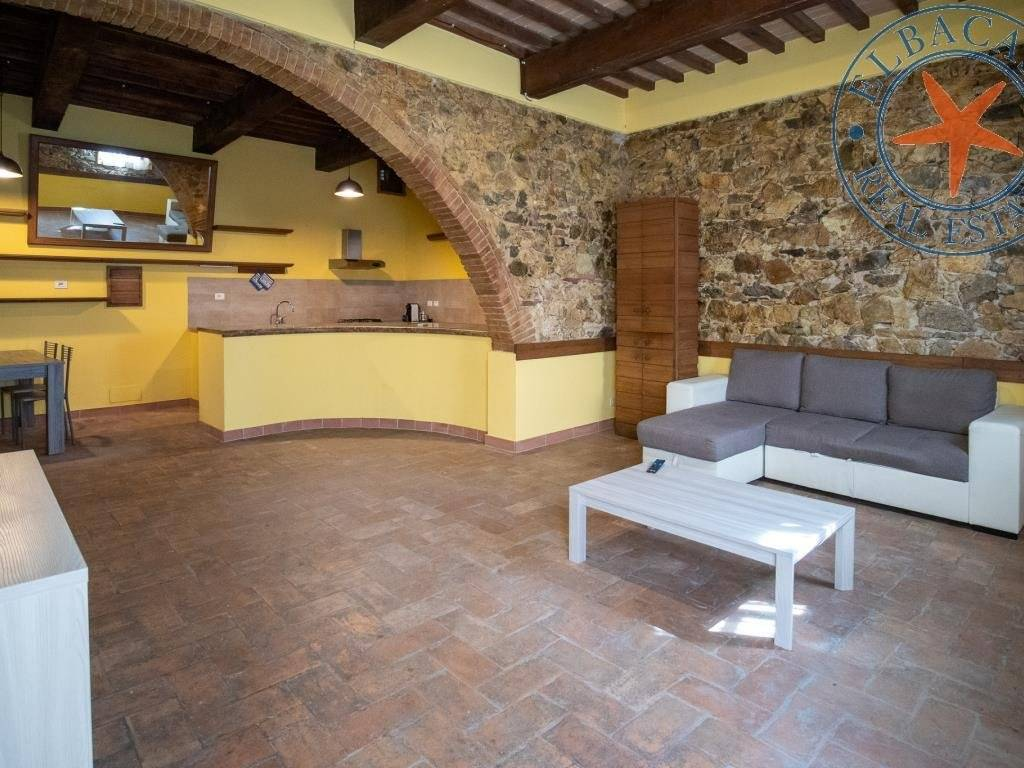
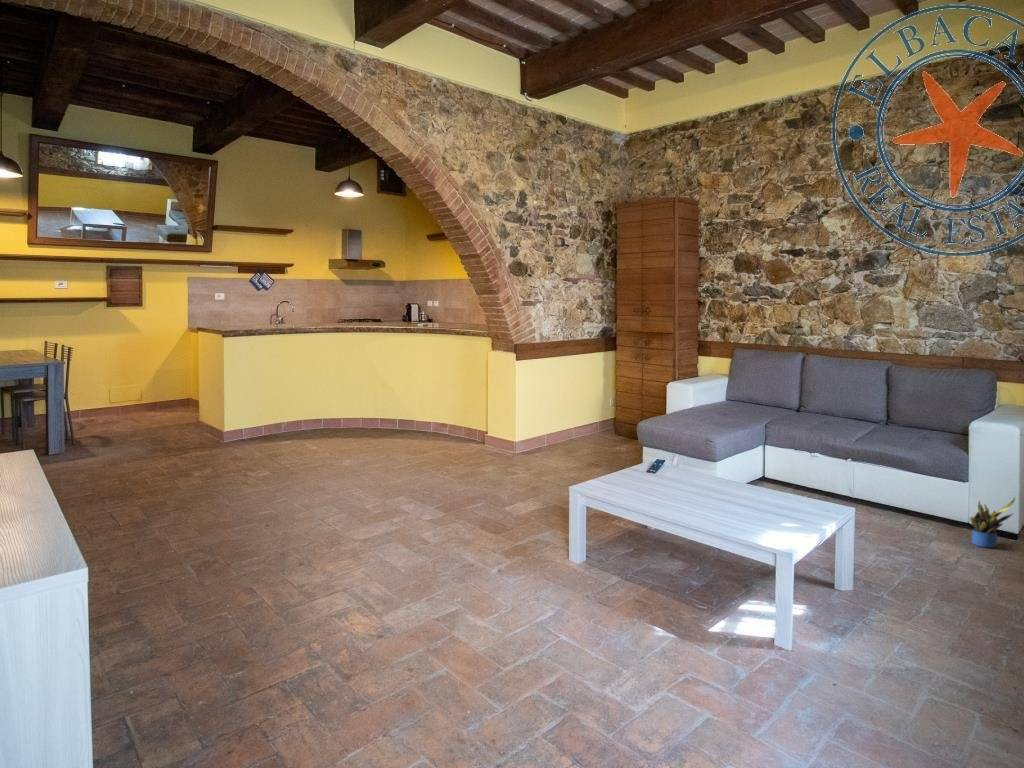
+ potted plant [969,496,1017,549]
